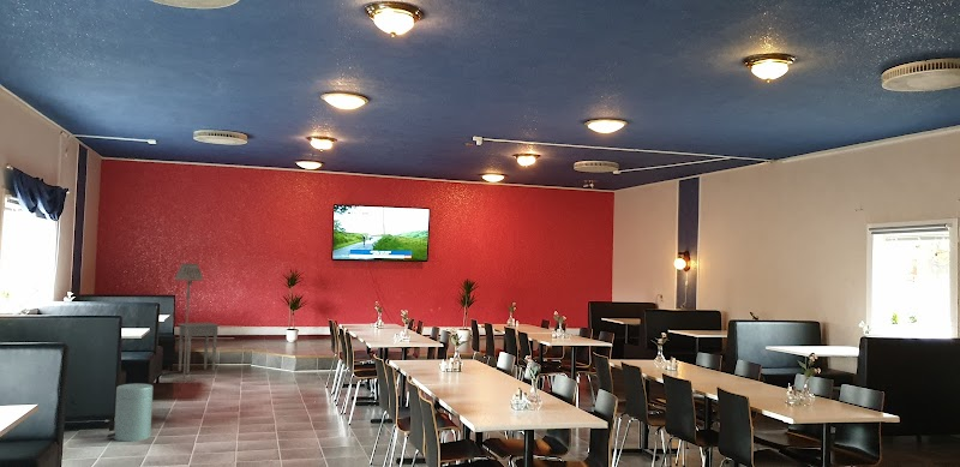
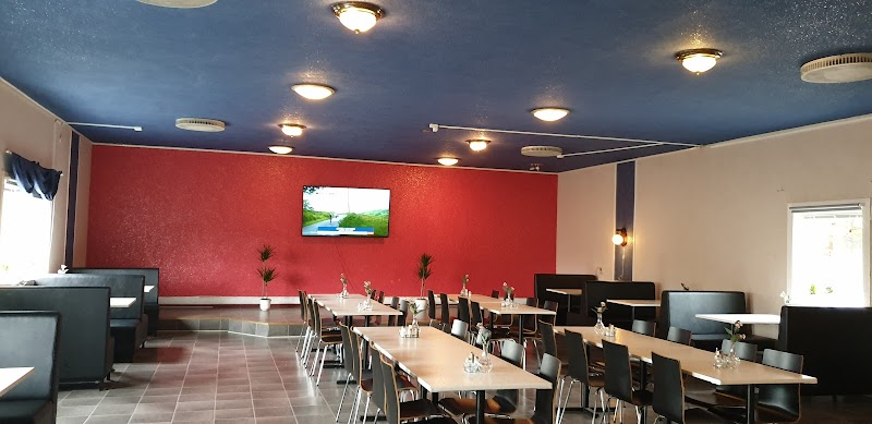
- side table [178,322,221,375]
- floor lamp [172,262,204,383]
- trash can [106,383,154,442]
